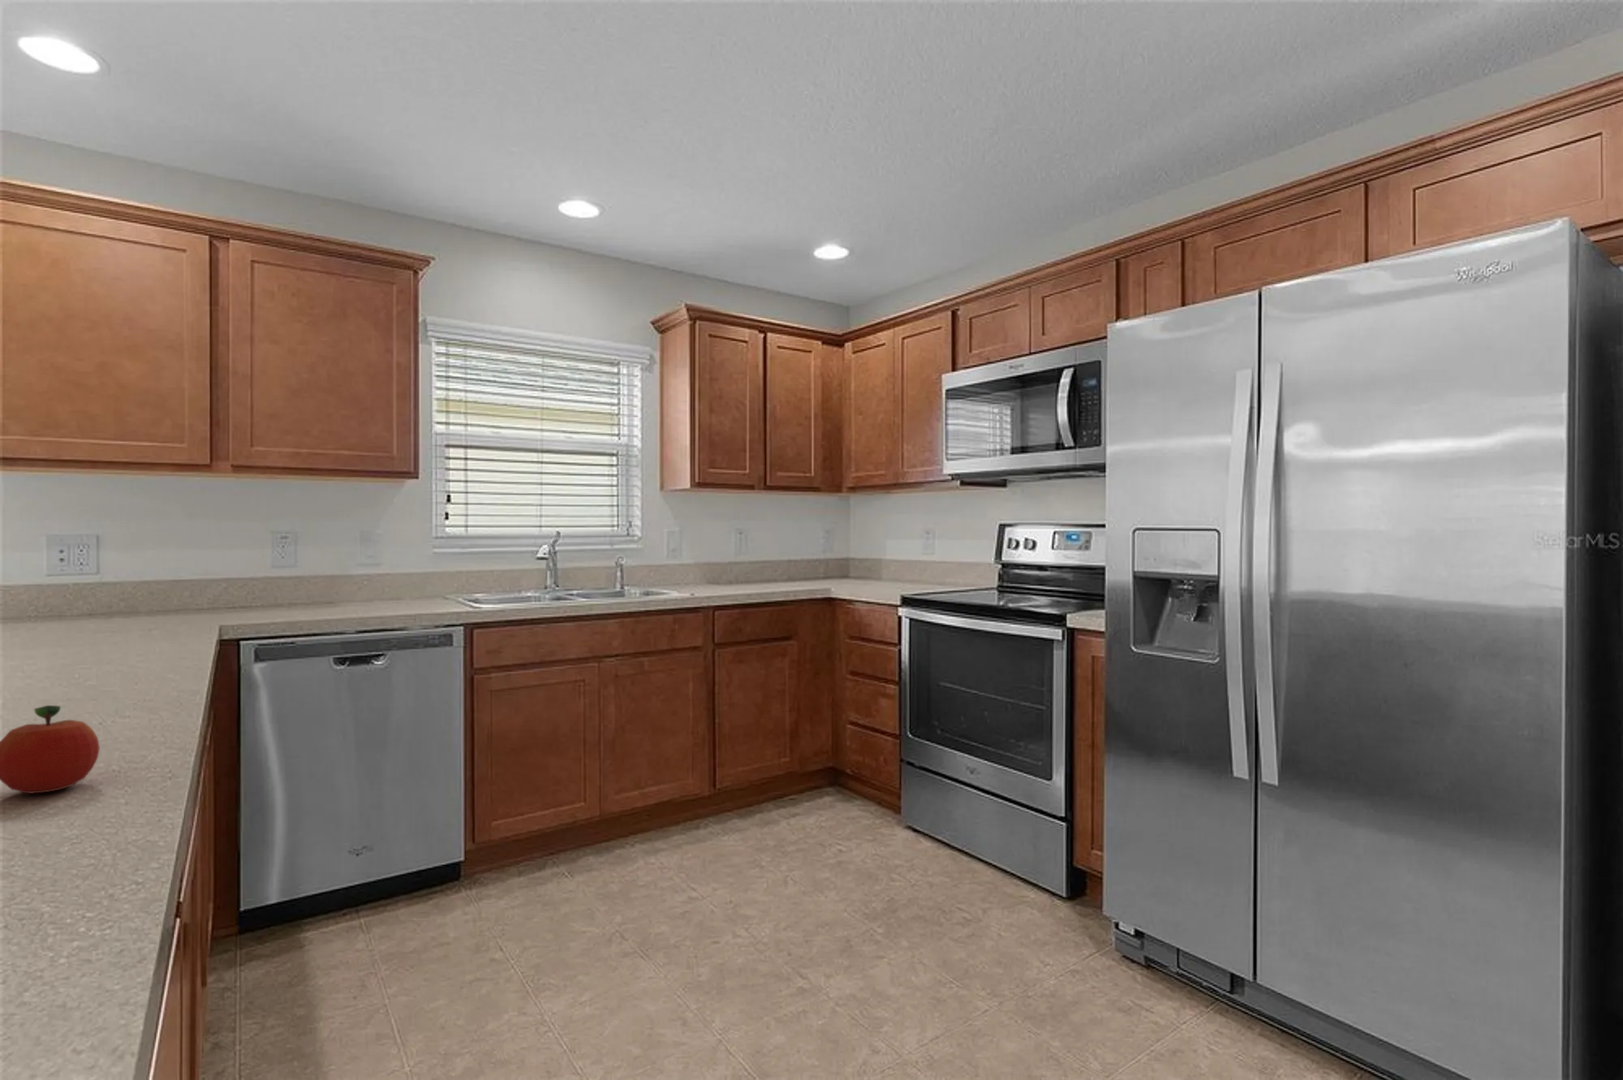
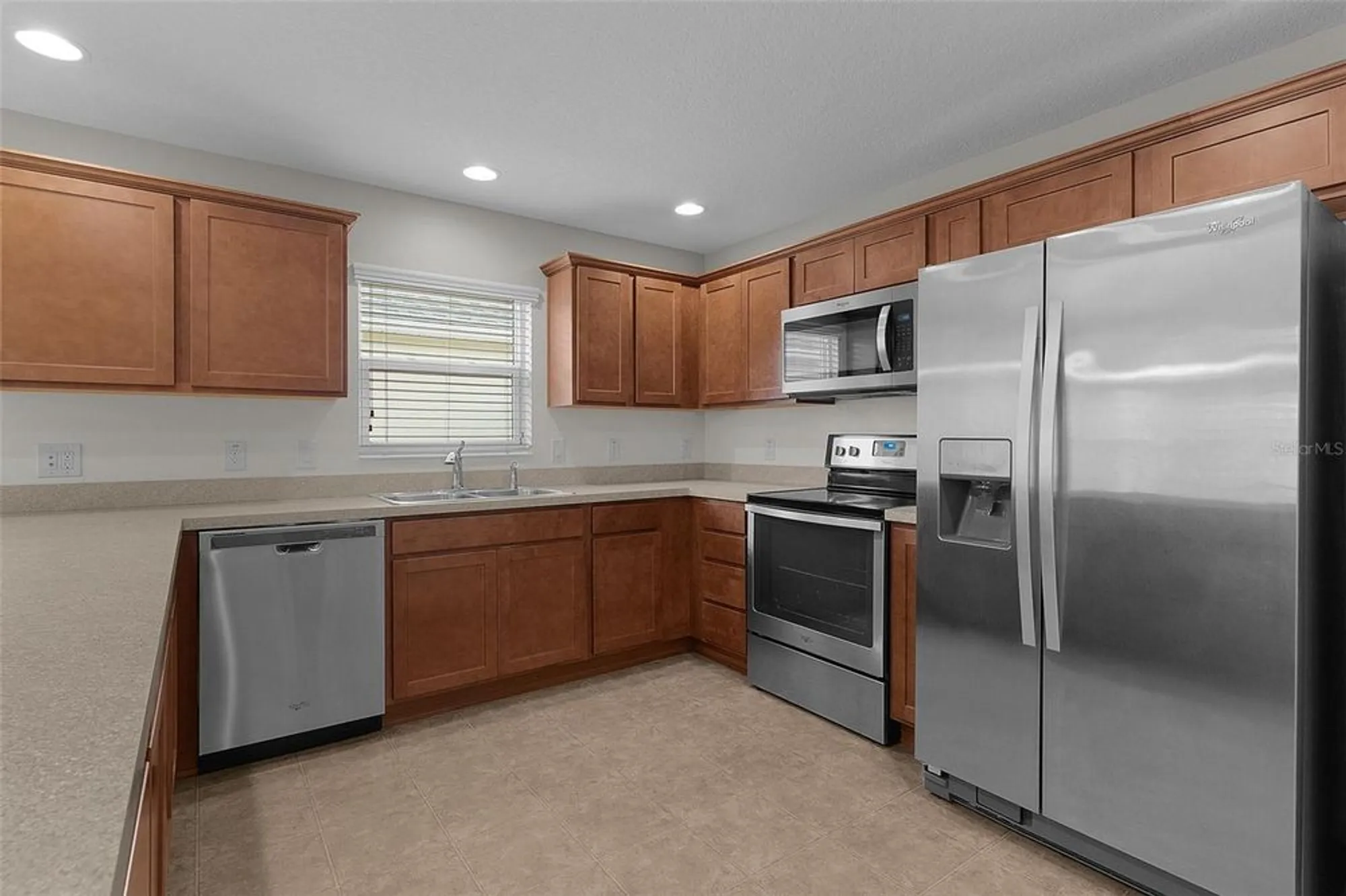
- fruit [0,705,100,794]
